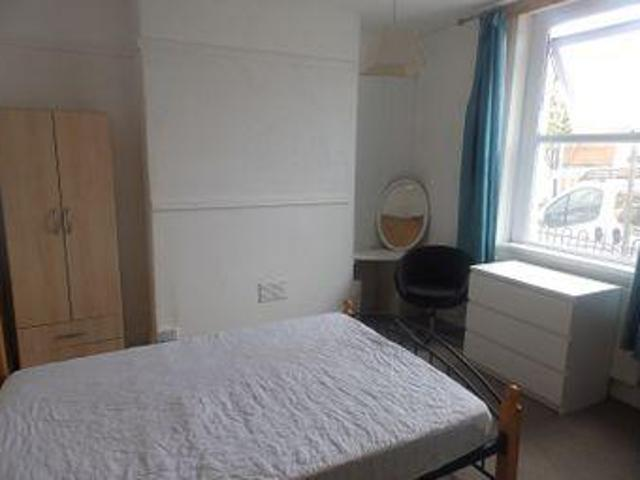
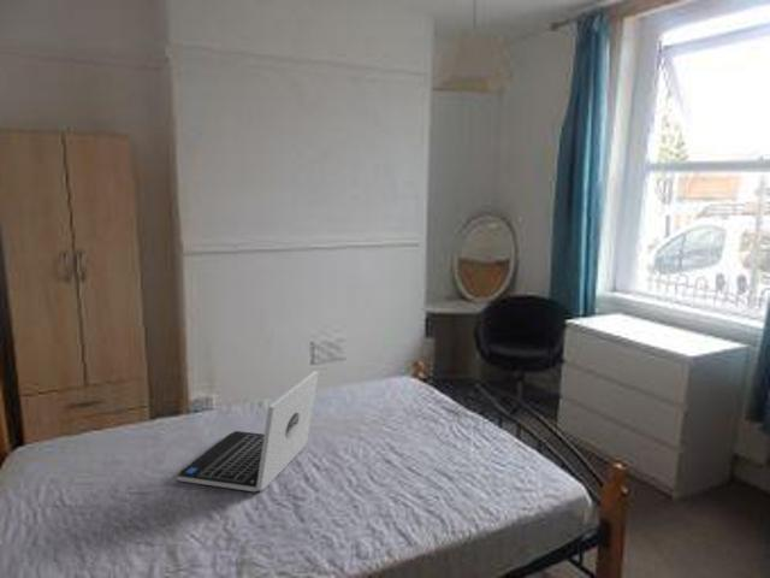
+ laptop [176,370,320,494]
